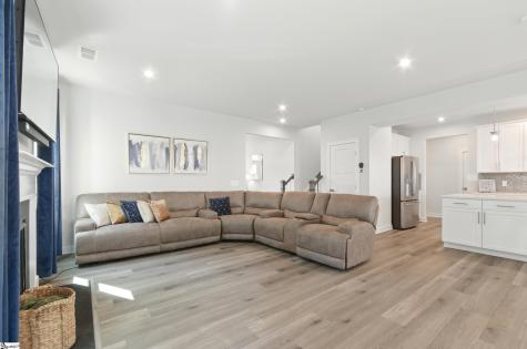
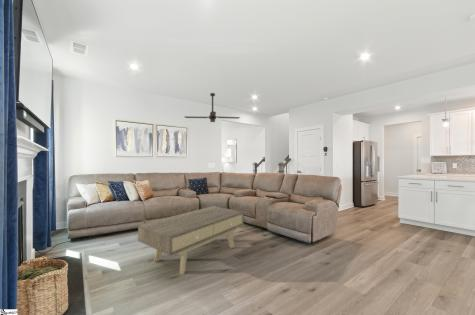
+ ceiling fan [183,92,241,123]
+ coffee table [137,205,245,275]
